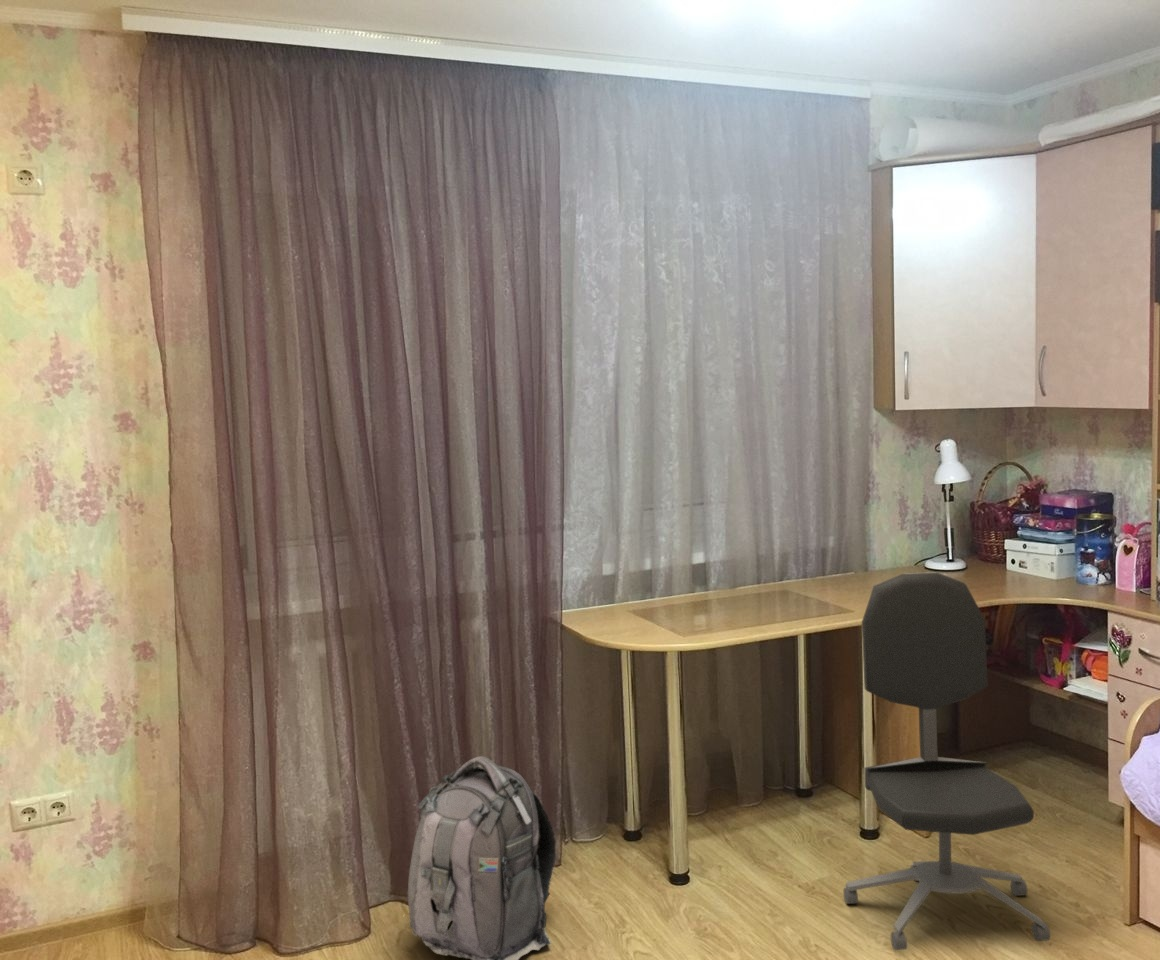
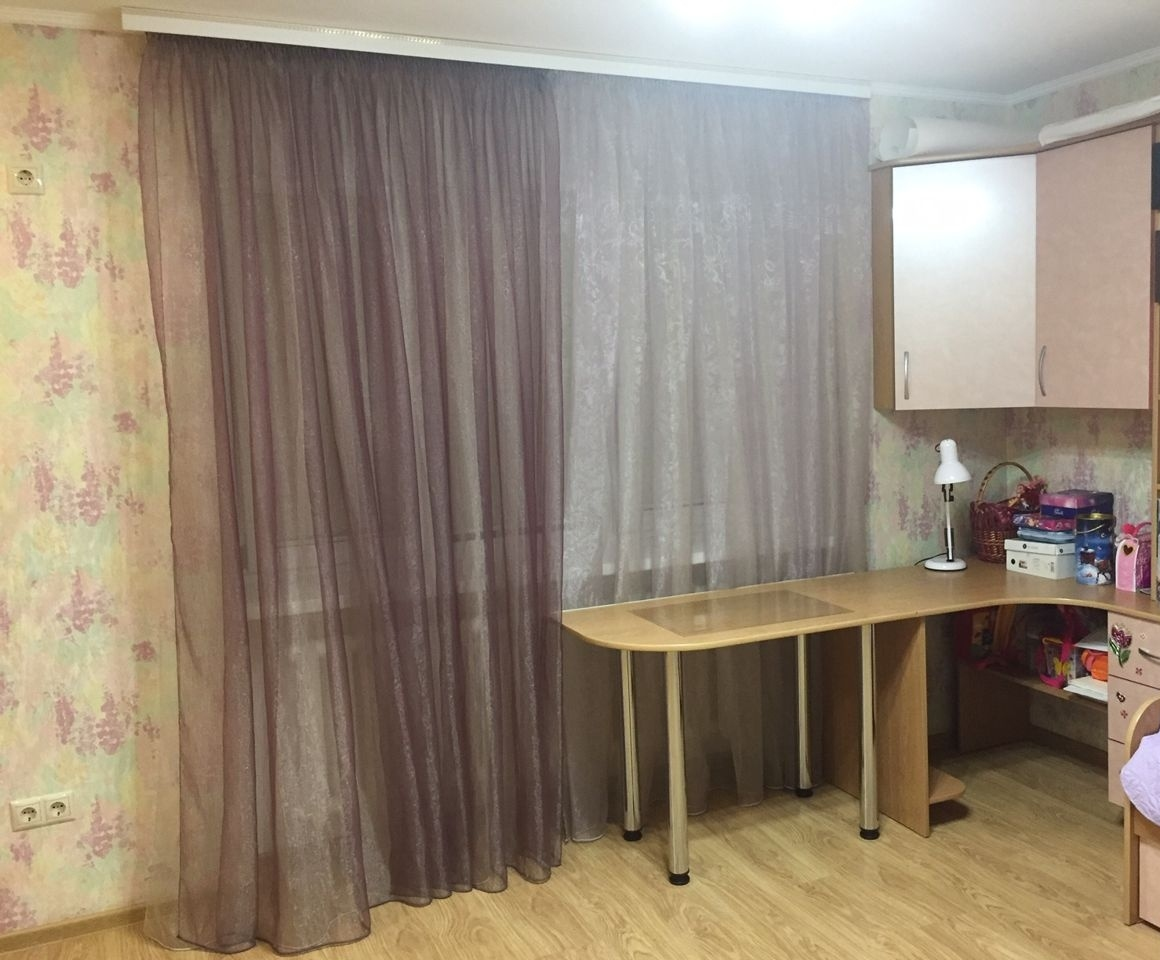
- backpack [406,755,558,960]
- office chair [843,571,1051,951]
